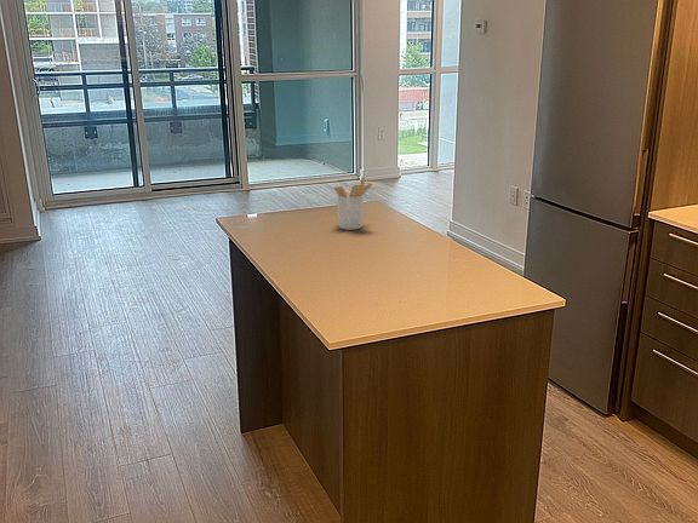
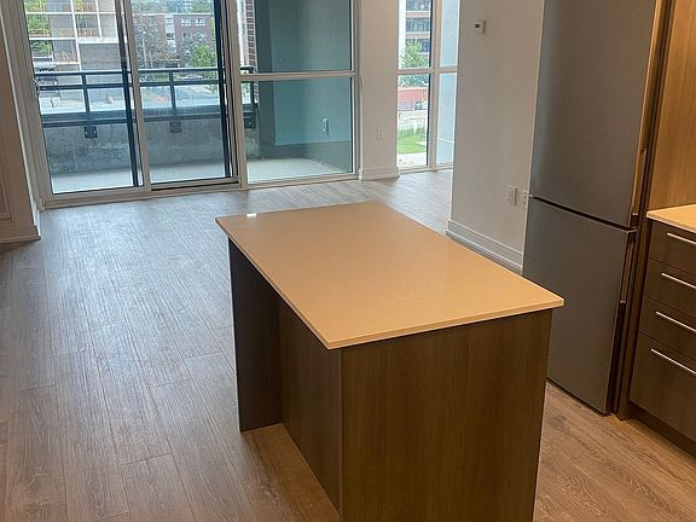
- utensil holder [333,176,373,231]
